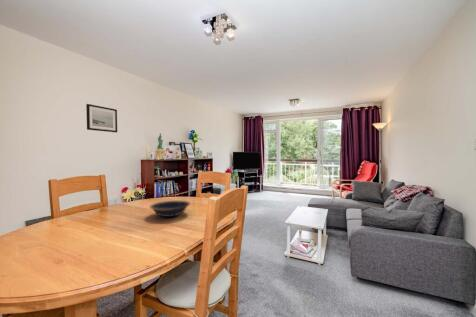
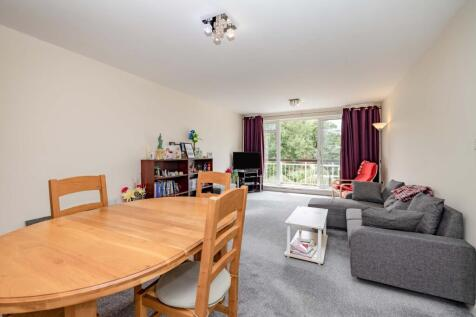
- bowl [149,200,191,218]
- wall art [85,103,118,133]
